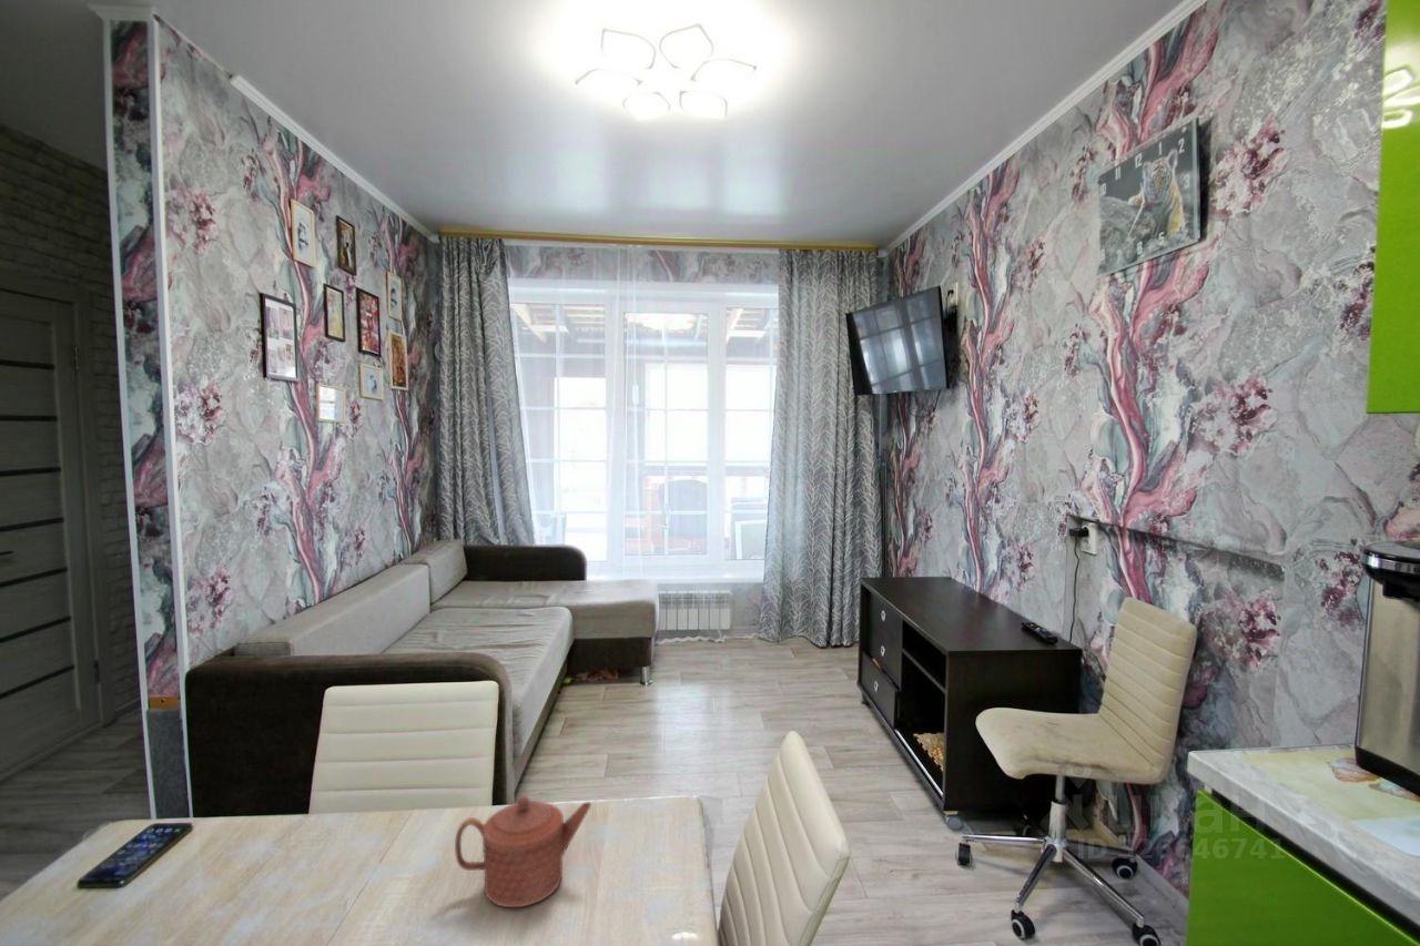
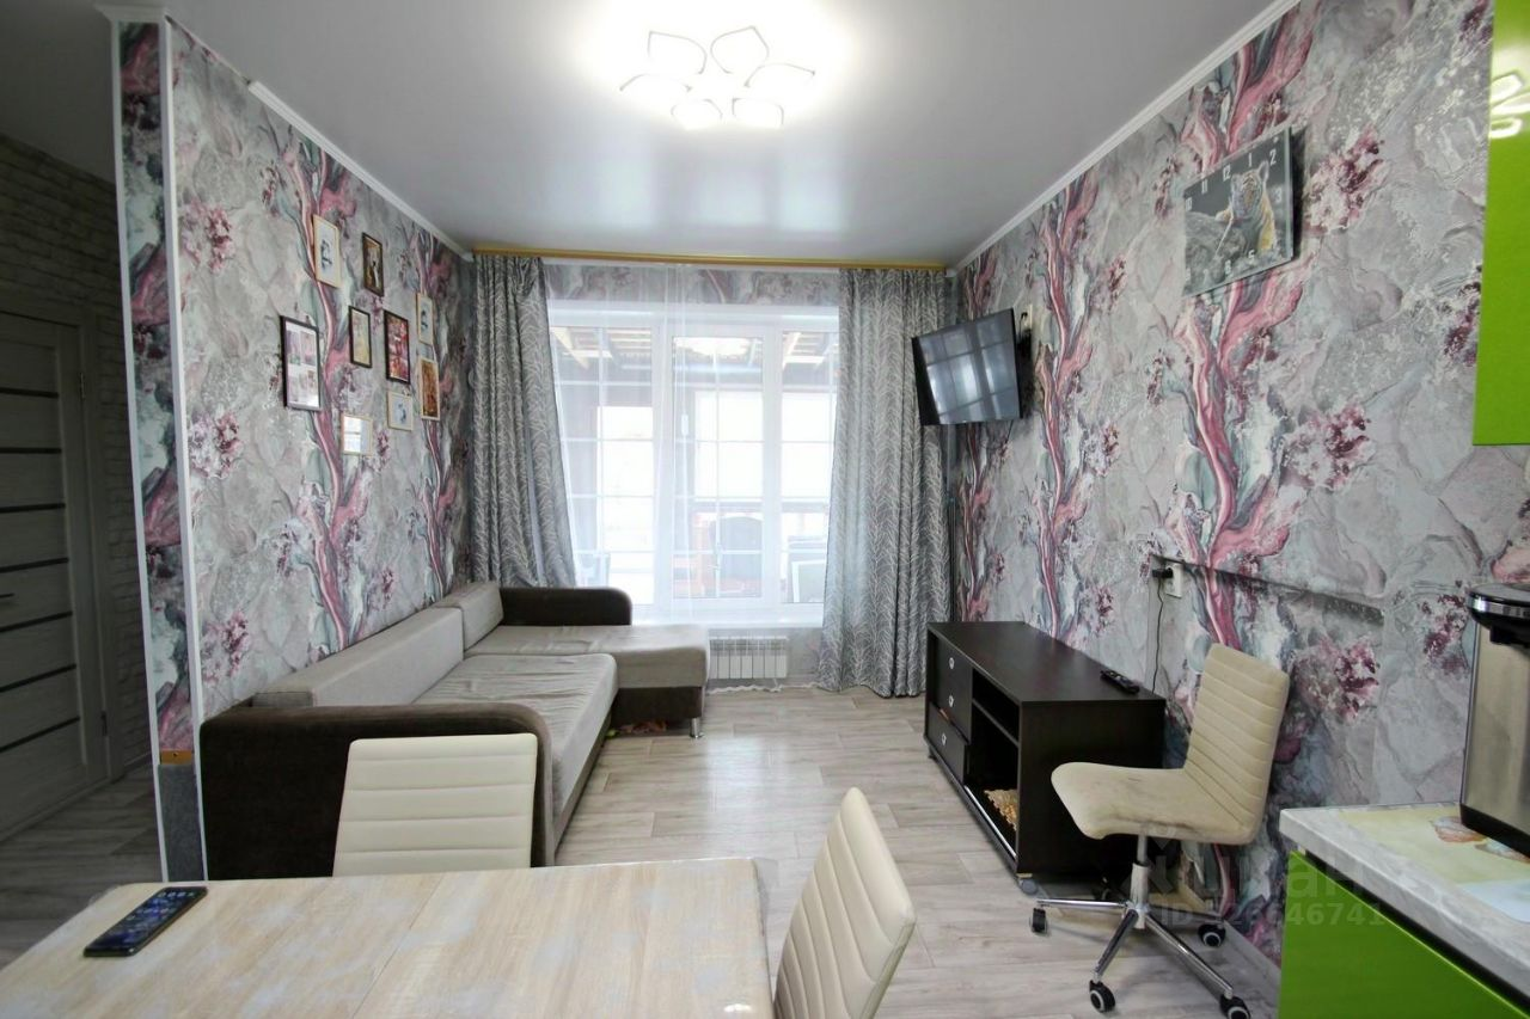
- teapot [454,794,592,908]
